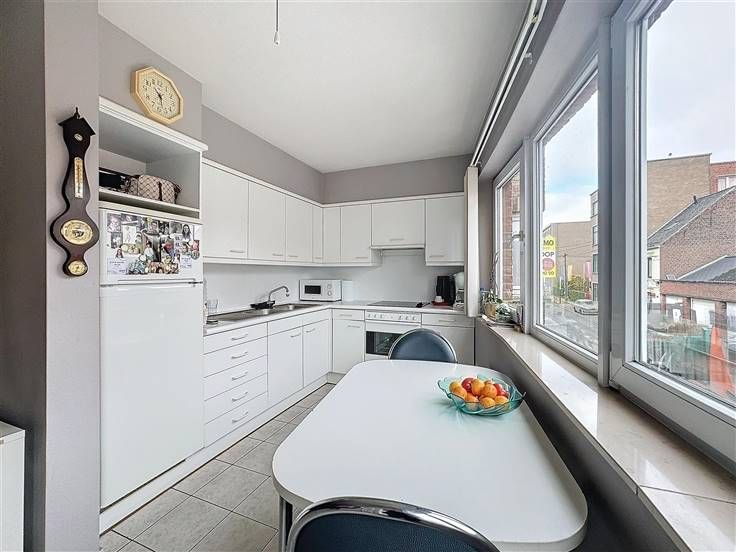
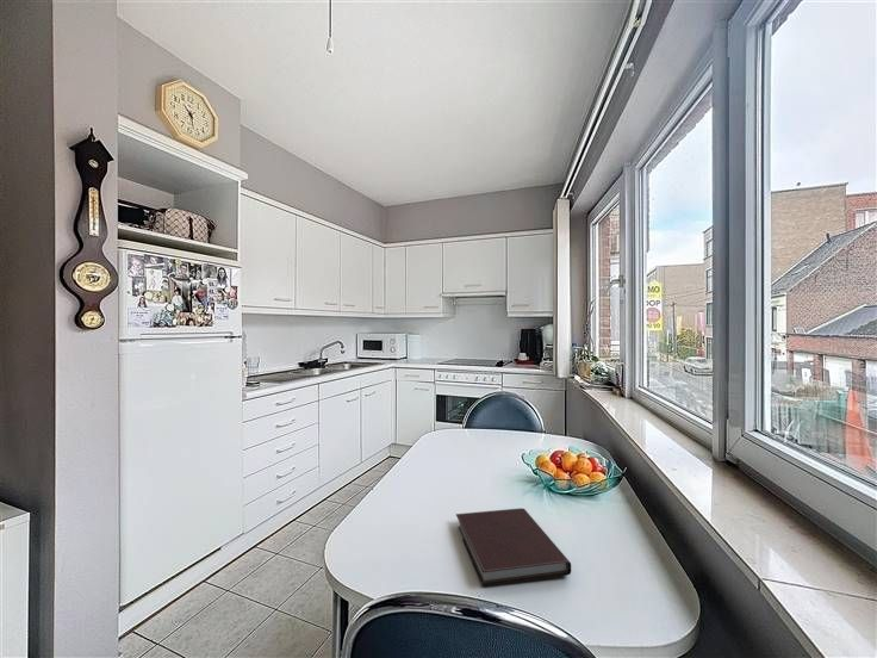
+ notebook [455,507,572,588]
